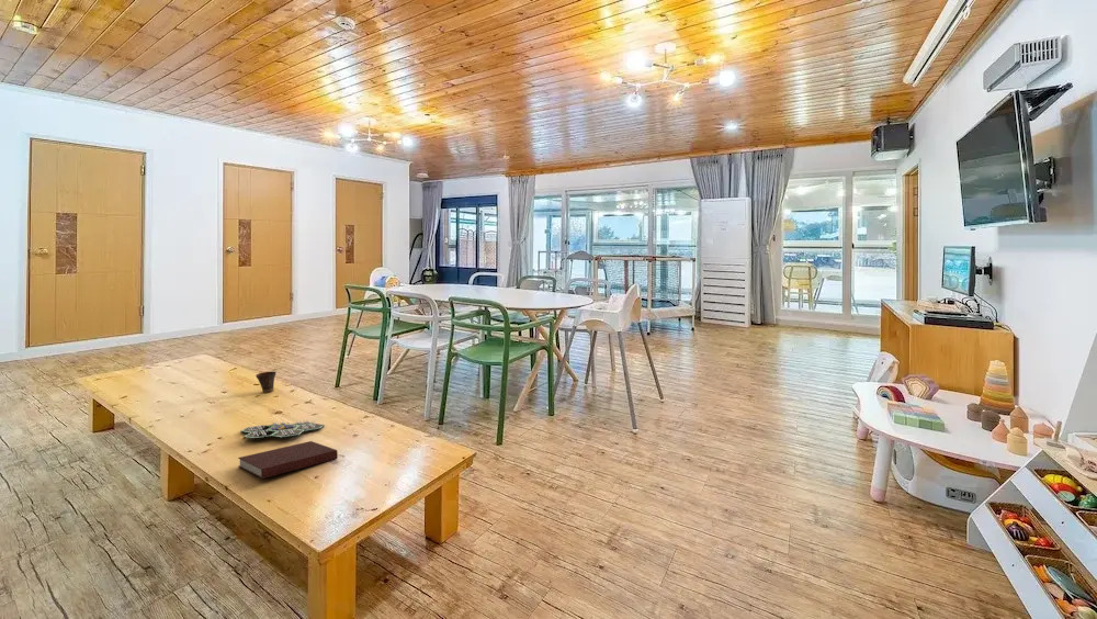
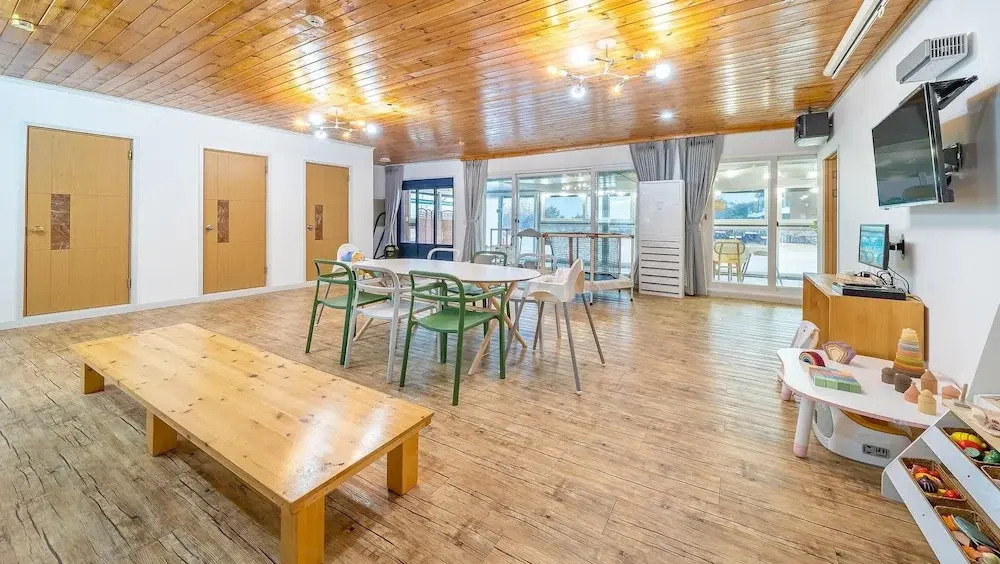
- notebook [237,440,339,480]
- board game [240,419,326,440]
- cup [255,371,278,394]
